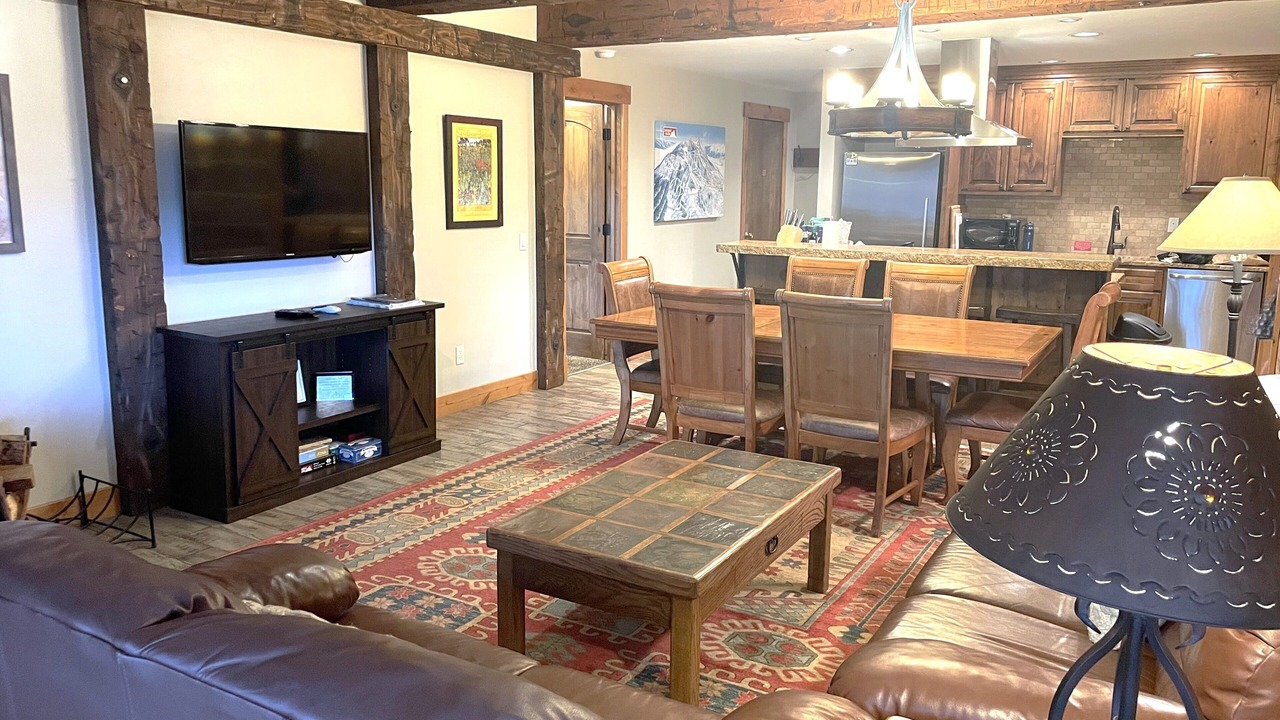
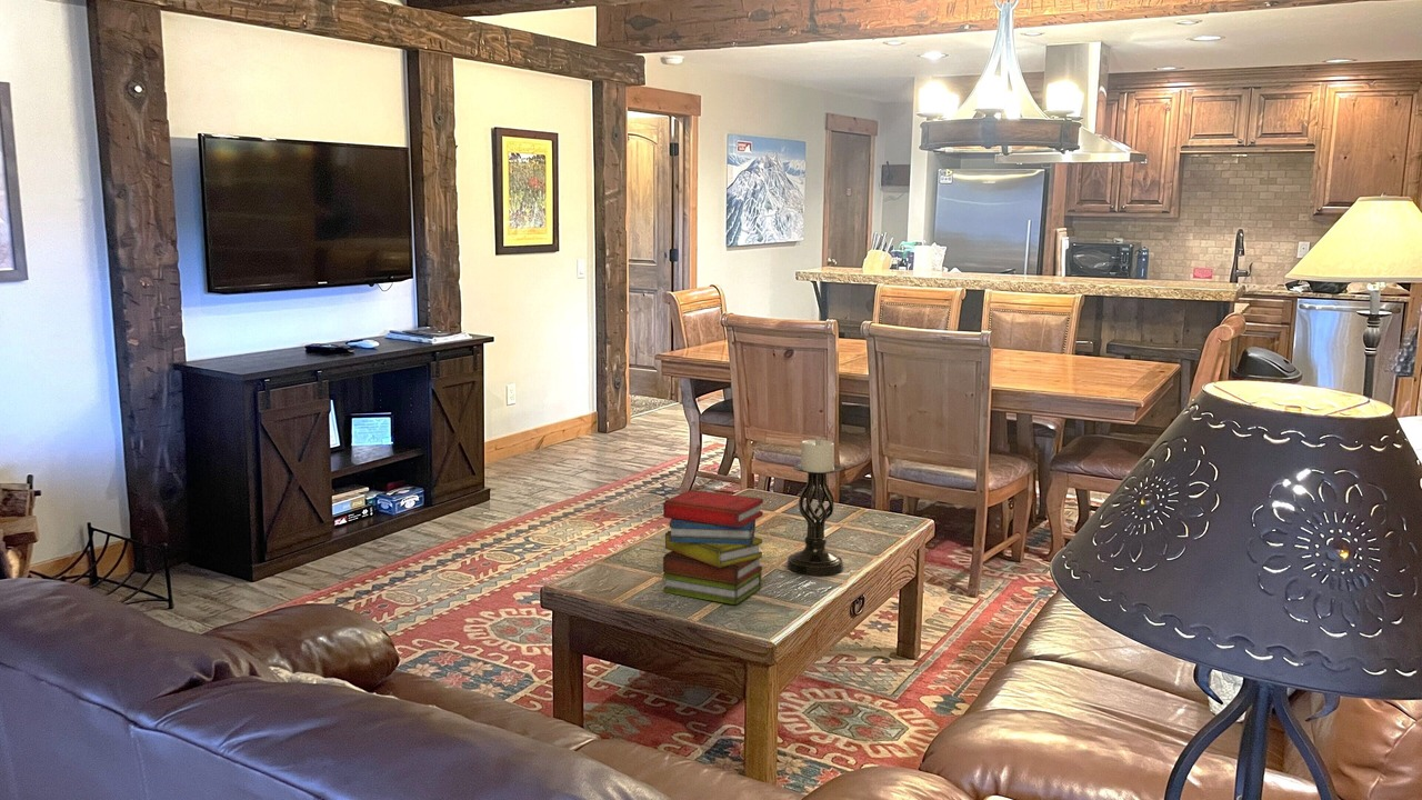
+ book [662,489,764,606]
+ candle holder [785,436,844,577]
